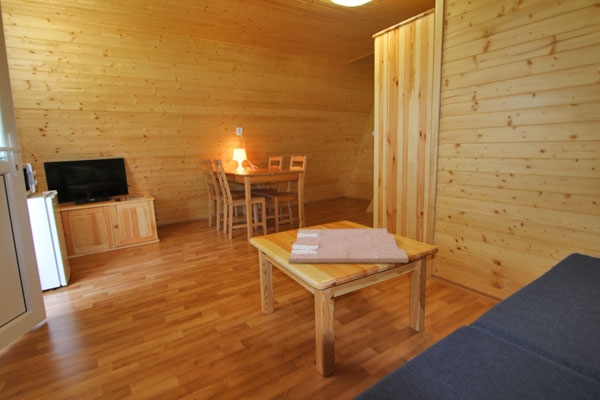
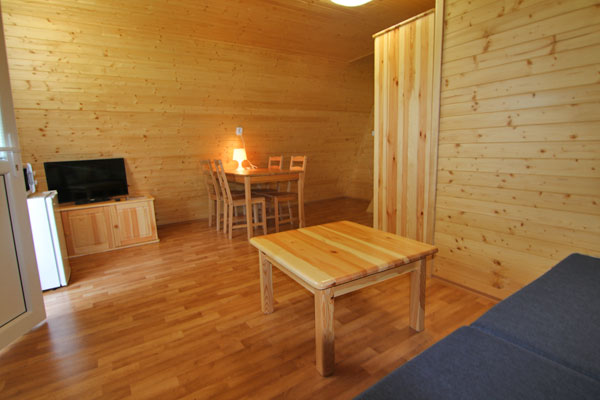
- cushion [287,228,409,264]
